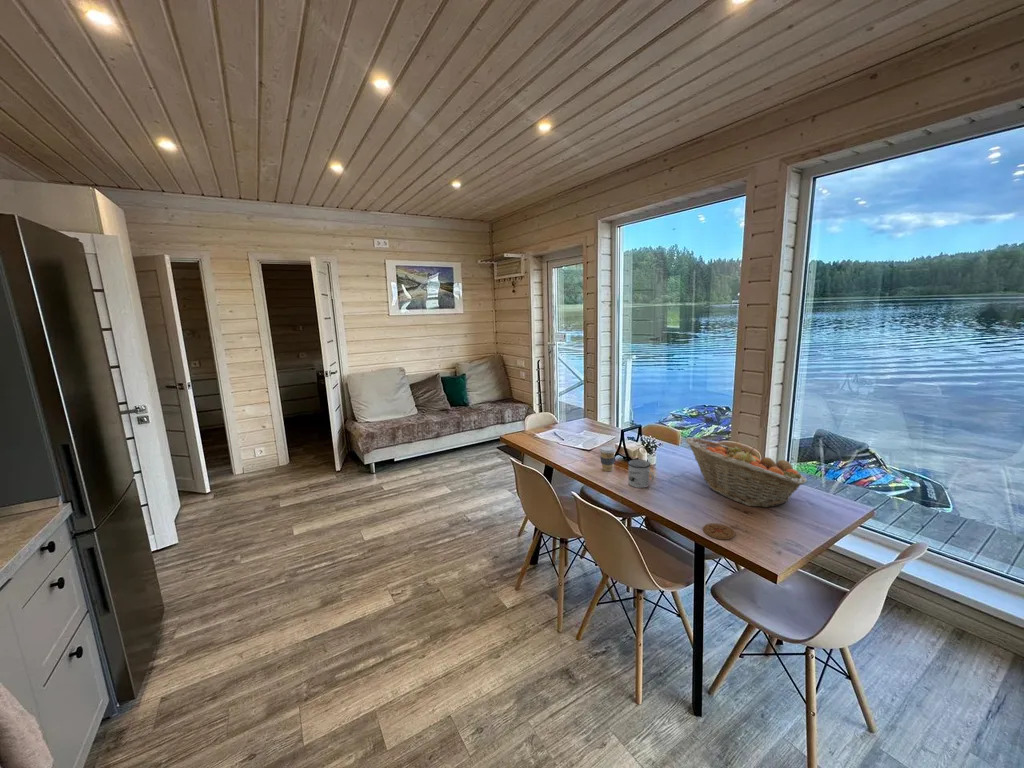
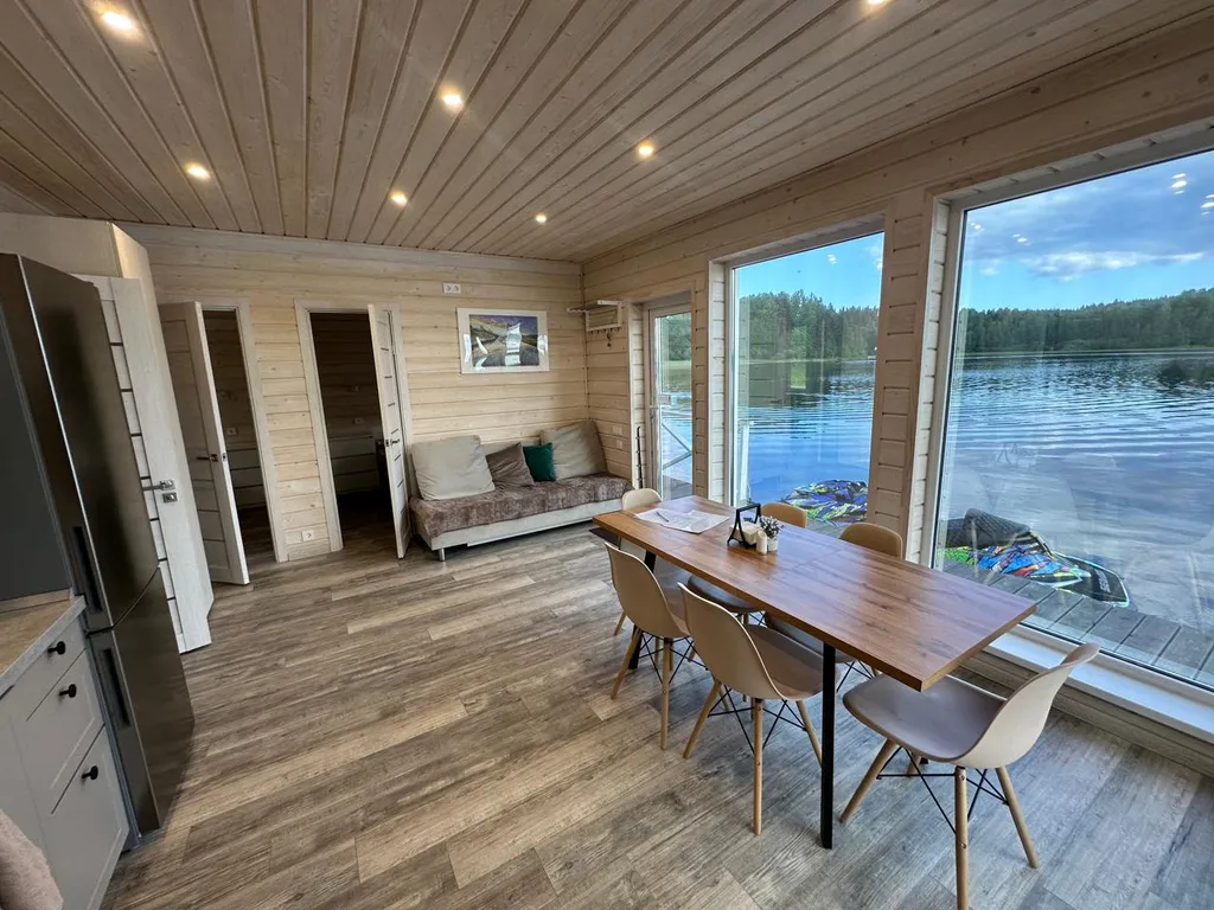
- coffee cup [598,445,617,472]
- mug [627,458,655,489]
- coaster [702,522,736,541]
- fruit basket [685,436,809,508]
